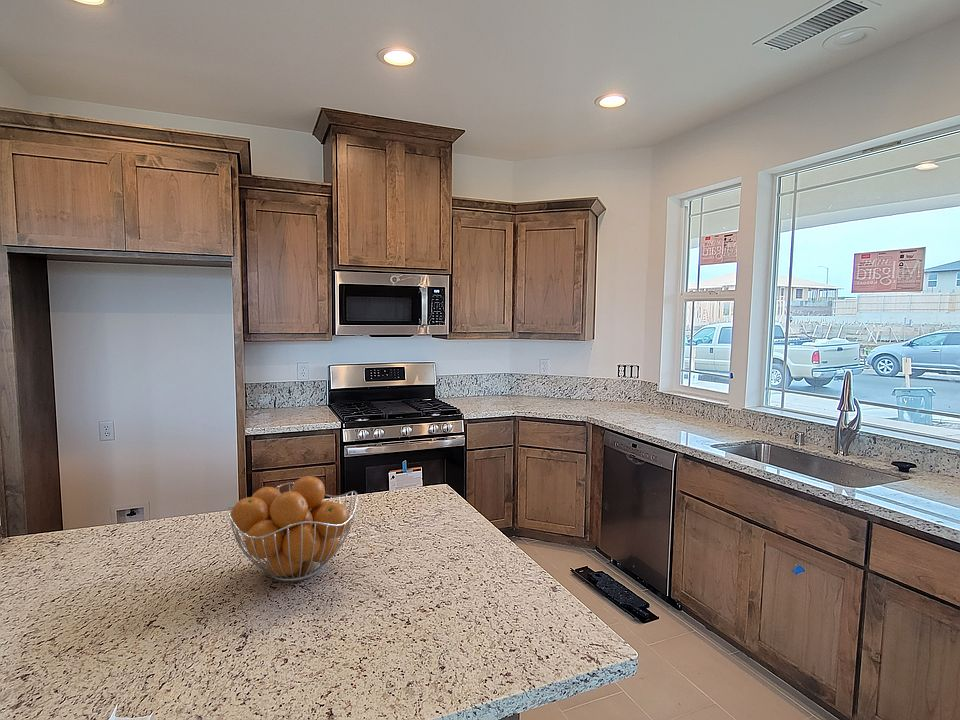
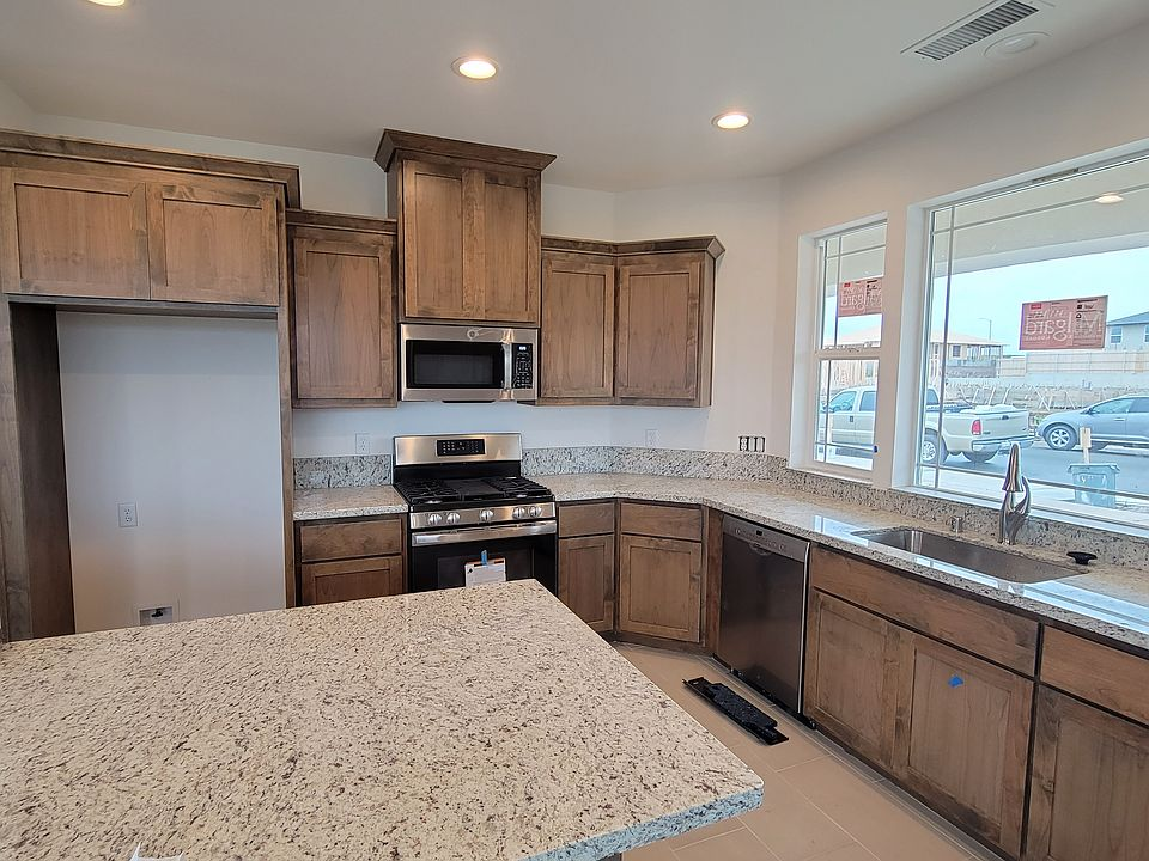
- fruit basket [226,475,359,583]
